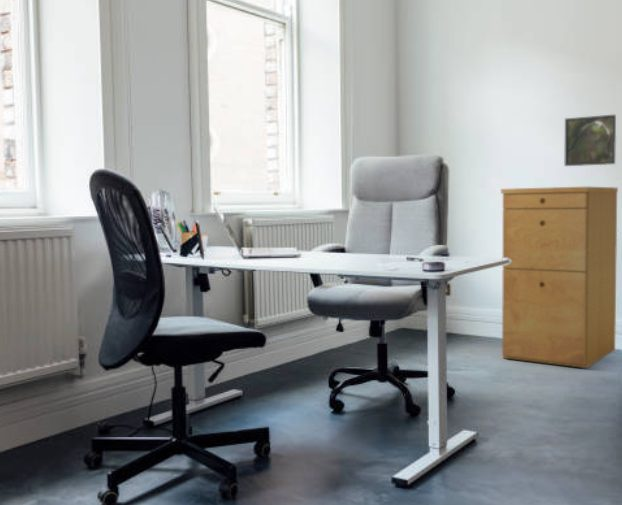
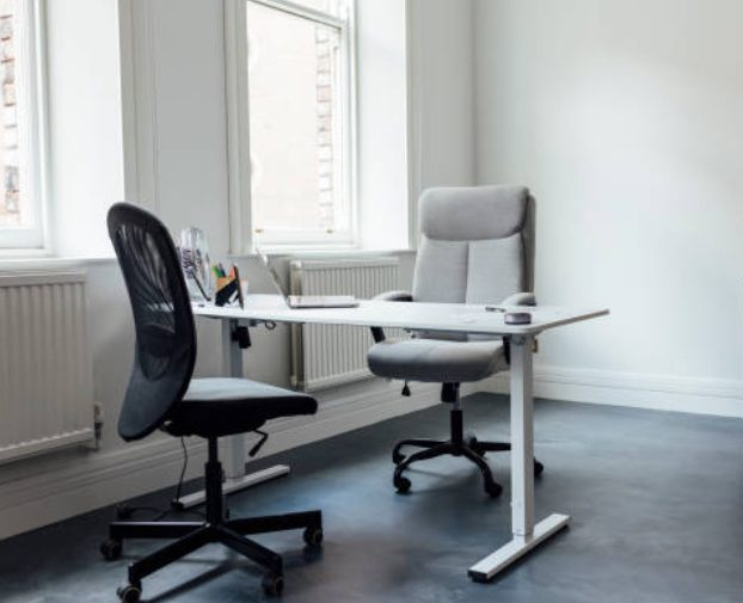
- filing cabinet [500,186,619,369]
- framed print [563,114,617,167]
